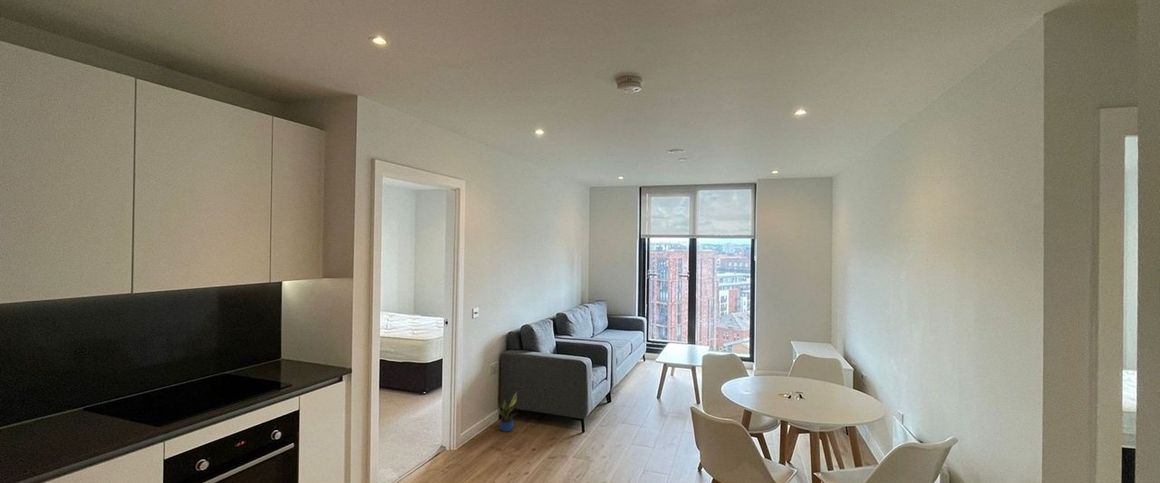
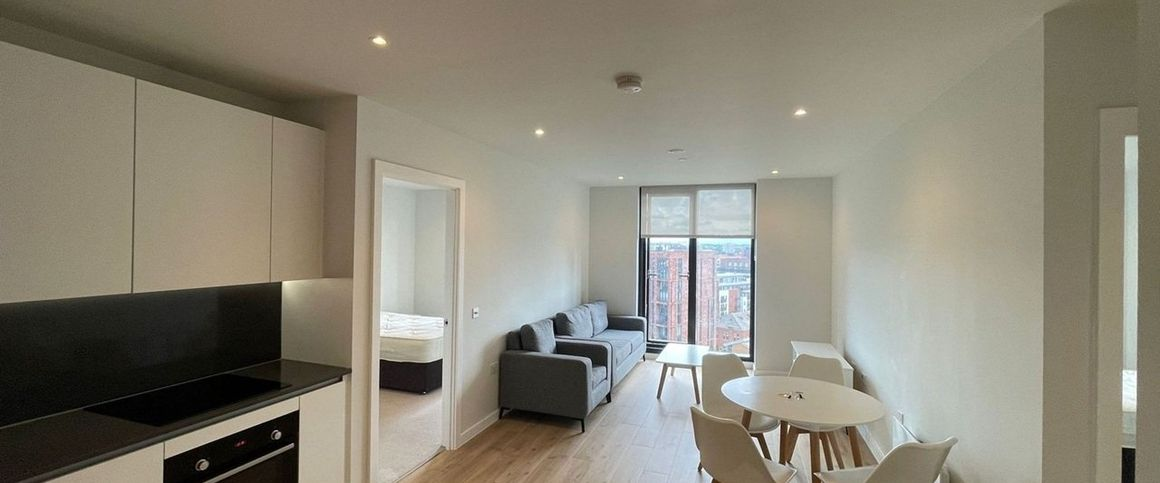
- potted plant [496,390,519,433]
